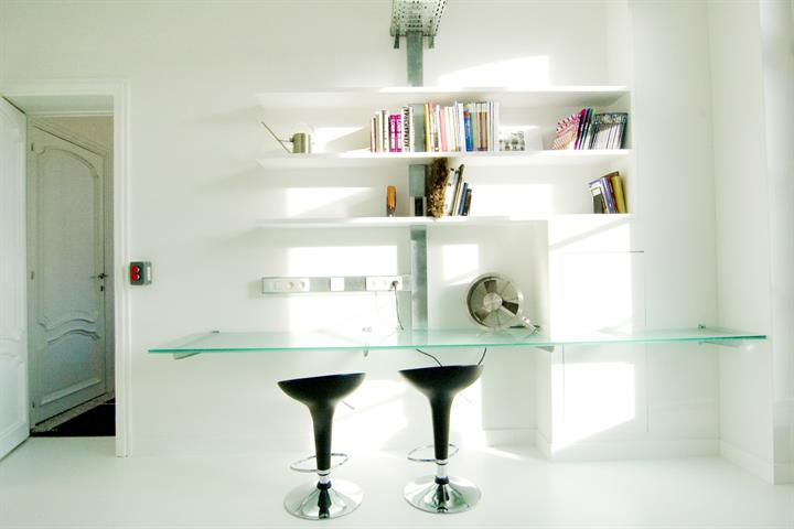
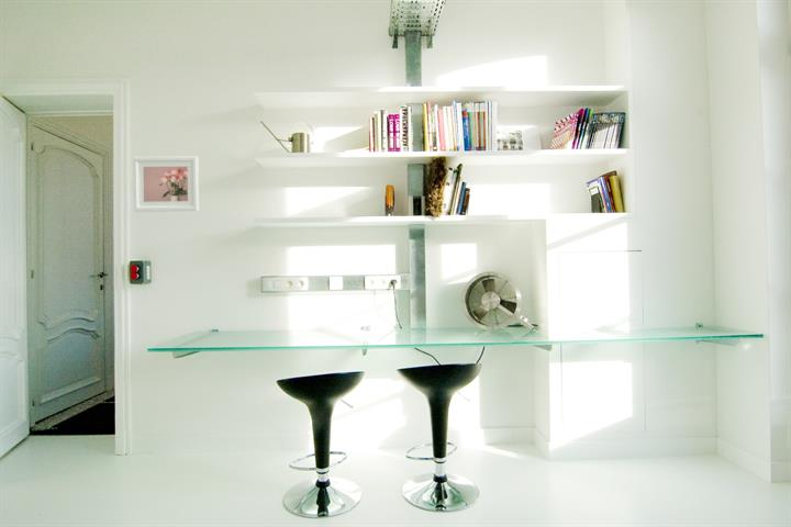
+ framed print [132,156,200,213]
